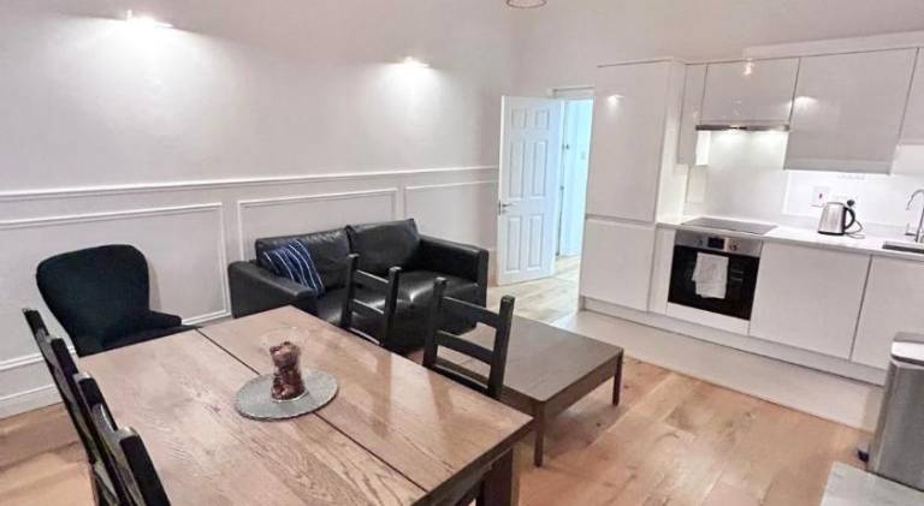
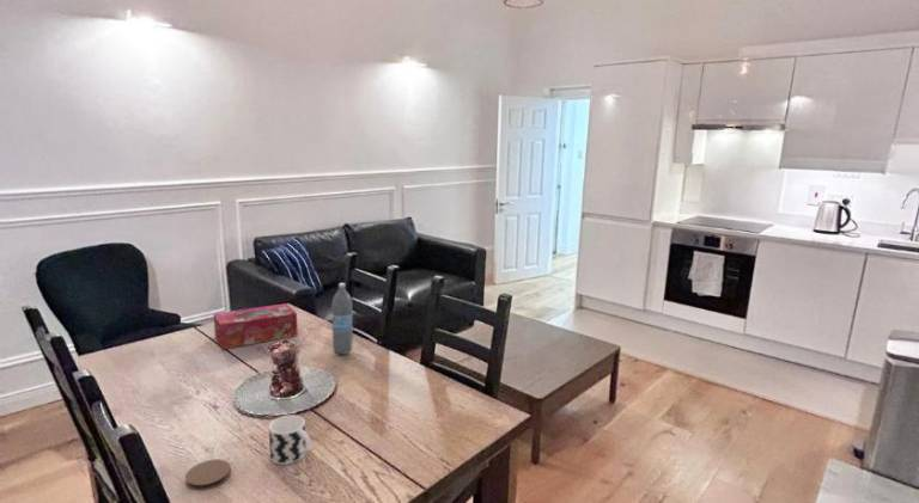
+ water bottle [331,282,354,356]
+ cup [268,413,312,466]
+ coaster [184,459,232,491]
+ tissue box [212,302,299,350]
